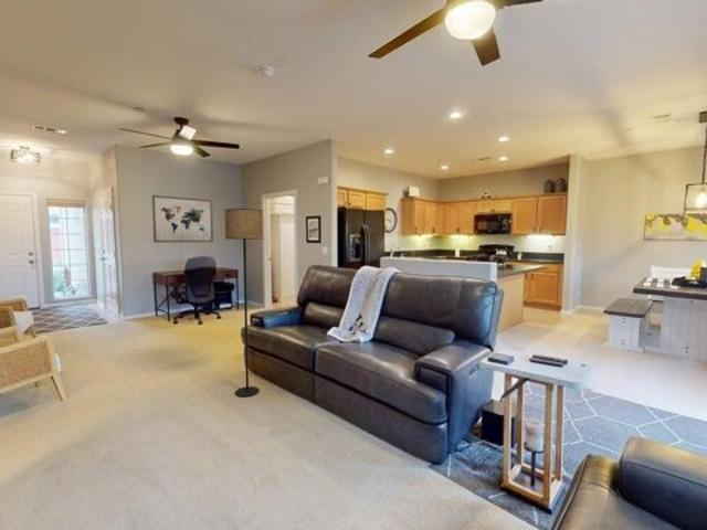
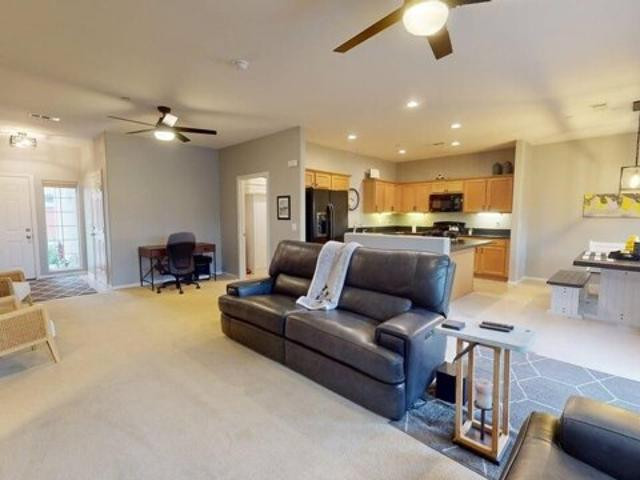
- wall art [151,194,214,244]
- floor lamp [223,208,264,398]
